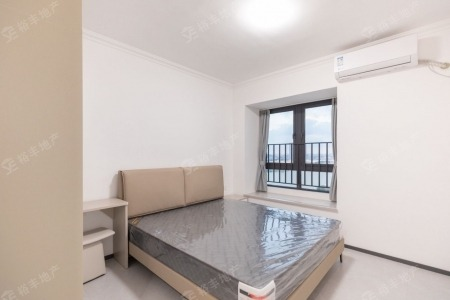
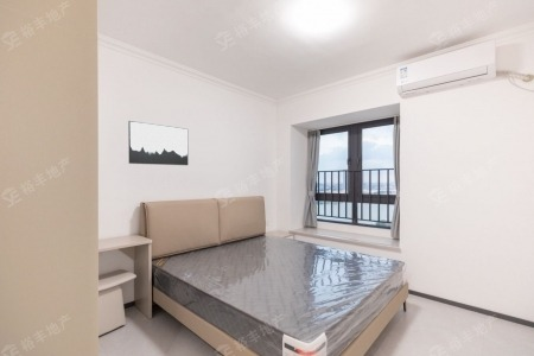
+ wall art [127,120,189,166]
